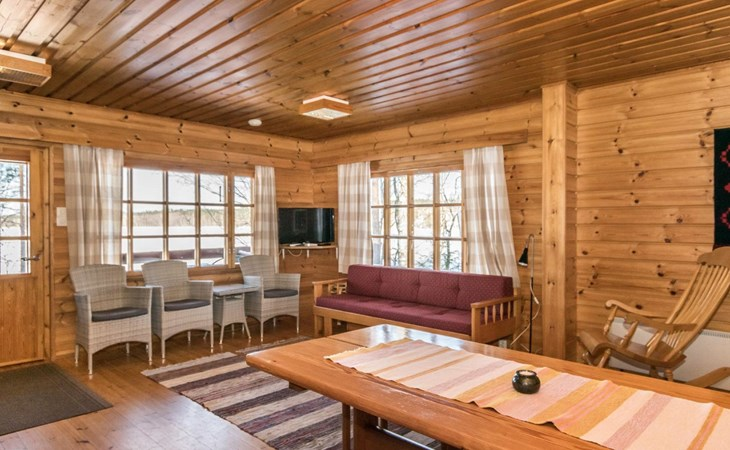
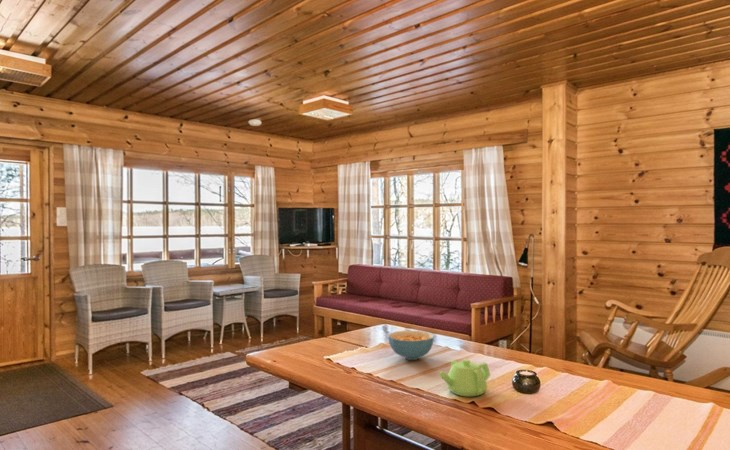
+ teapot [438,358,491,398]
+ cereal bowl [387,330,435,361]
